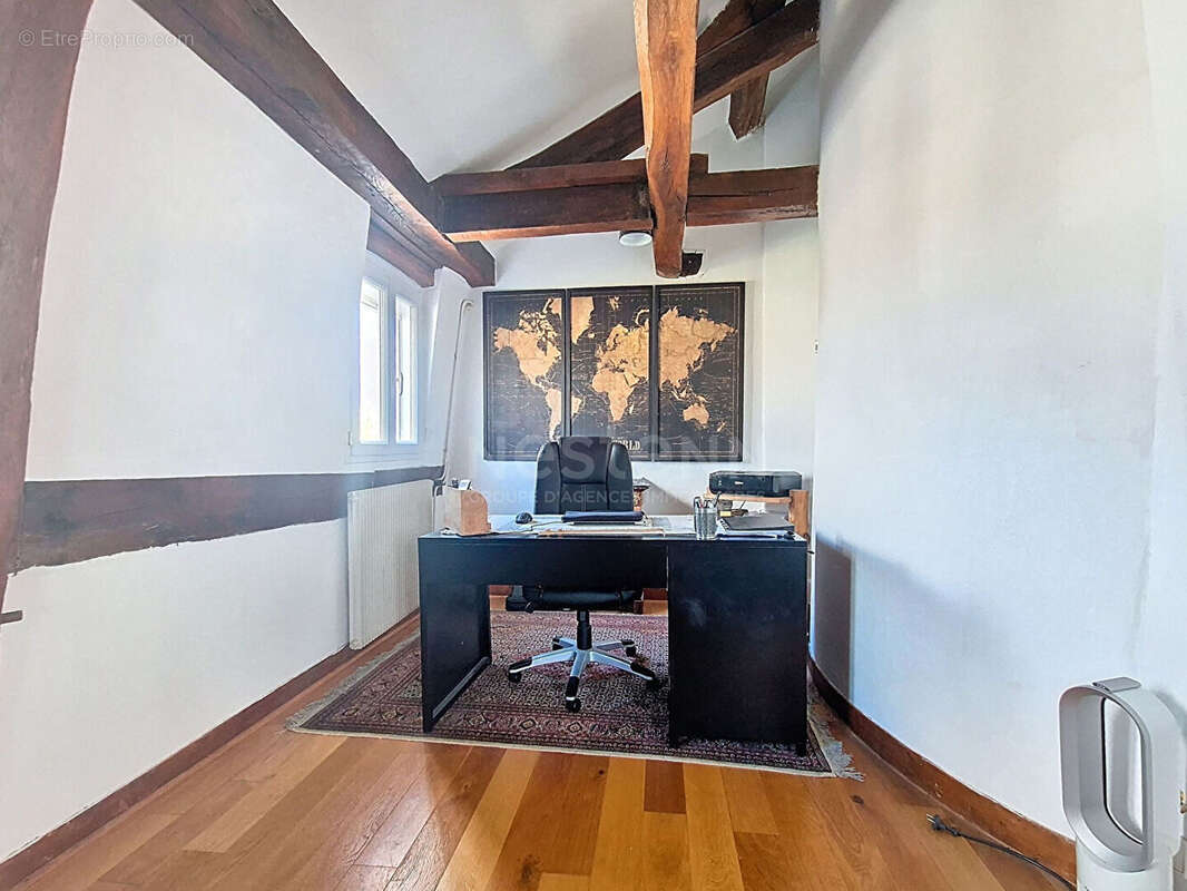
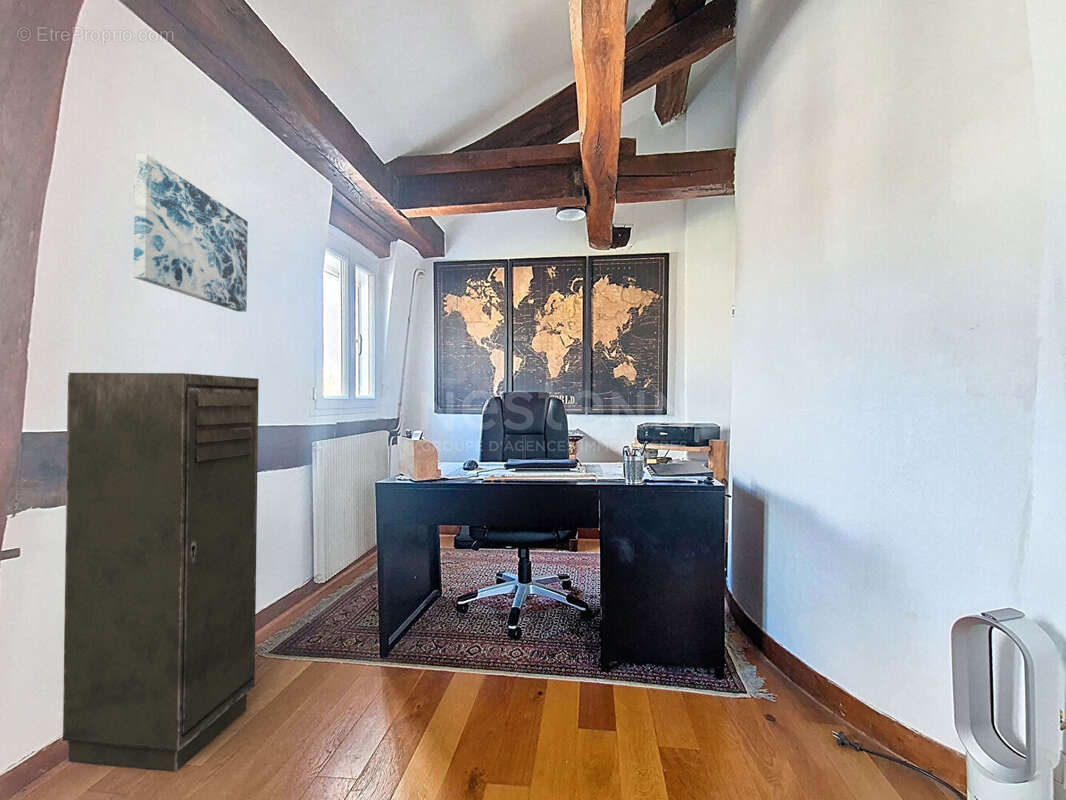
+ wall art [133,153,249,313]
+ storage cabinet [62,372,260,773]
